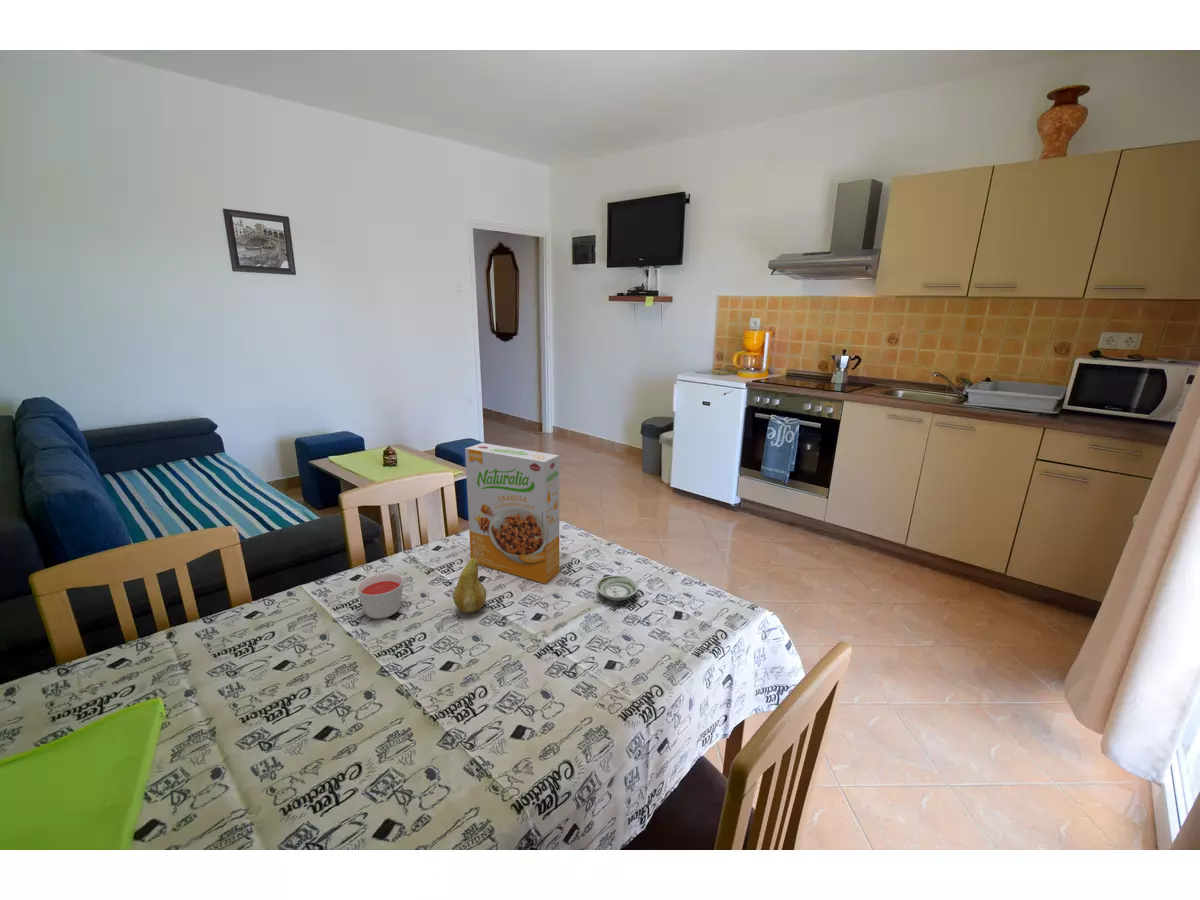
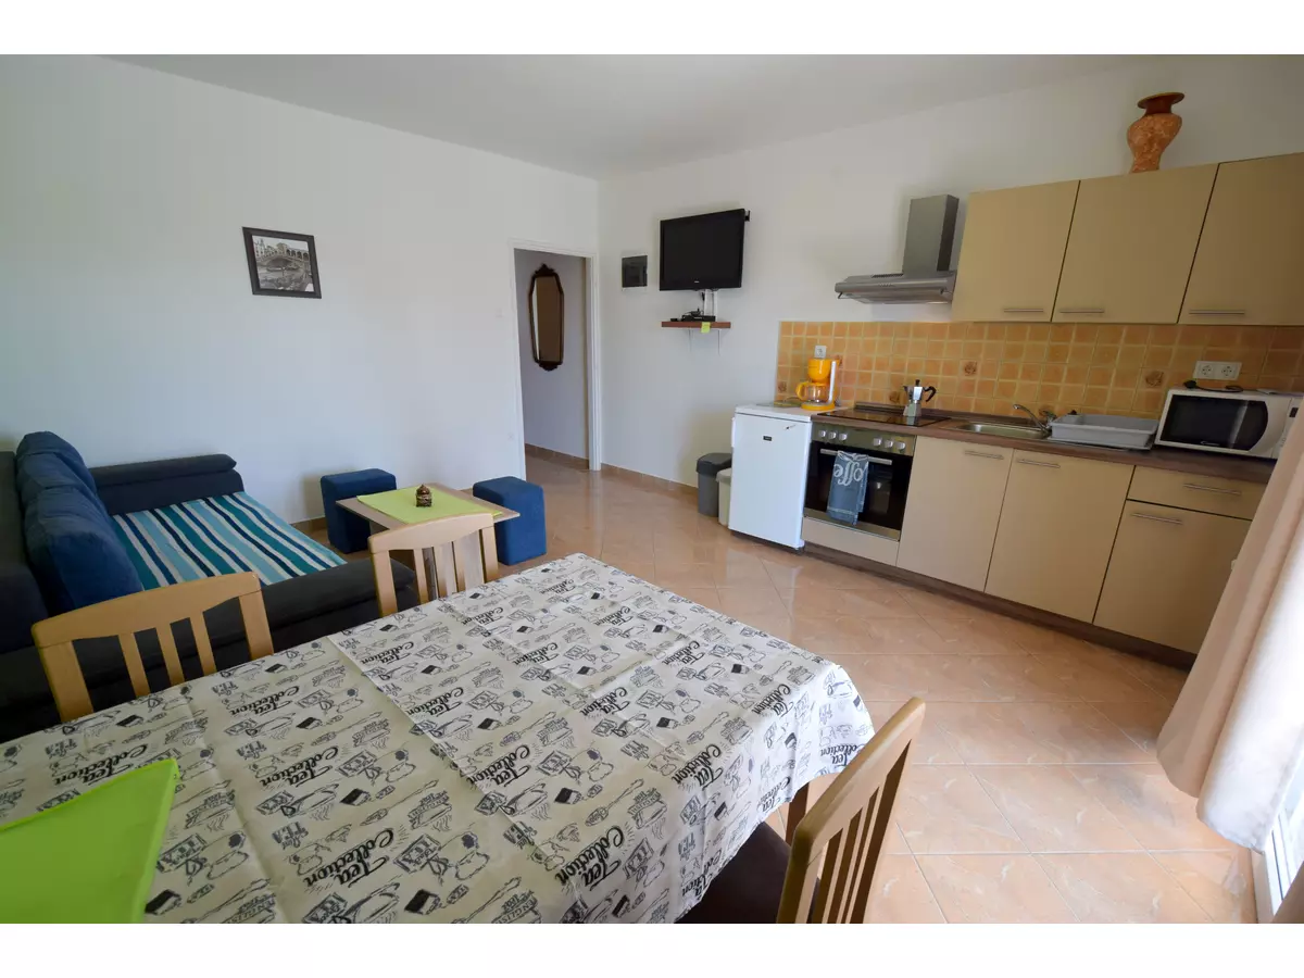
- fruit [452,556,487,614]
- cereal box [464,442,560,585]
- candle [356,572,404,619]
- saucer [594,574,639,602]
